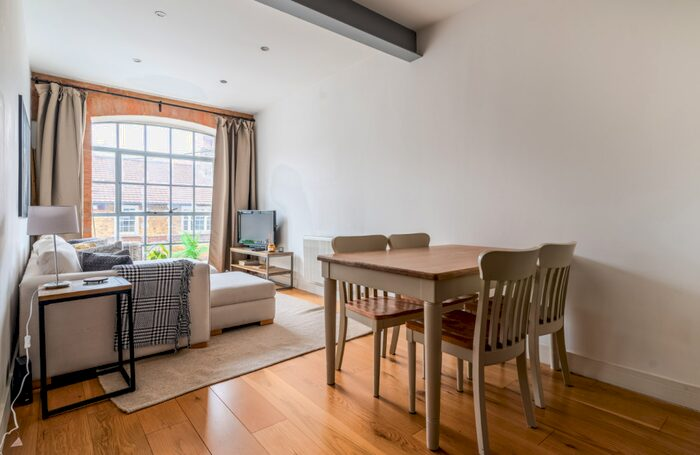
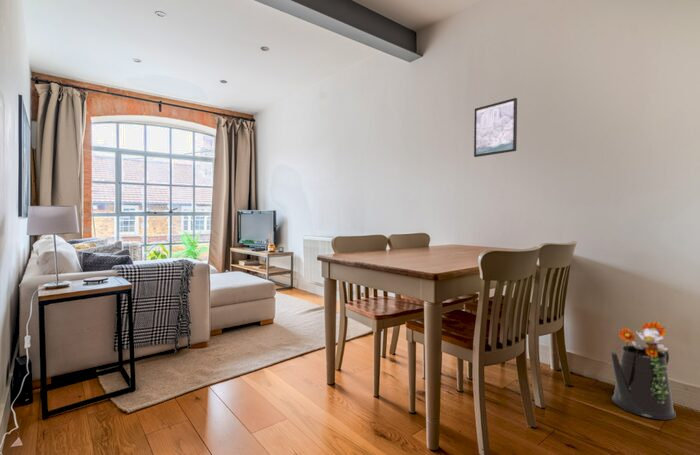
+ watering can [610,320,677,420]
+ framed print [473,97,518,158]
